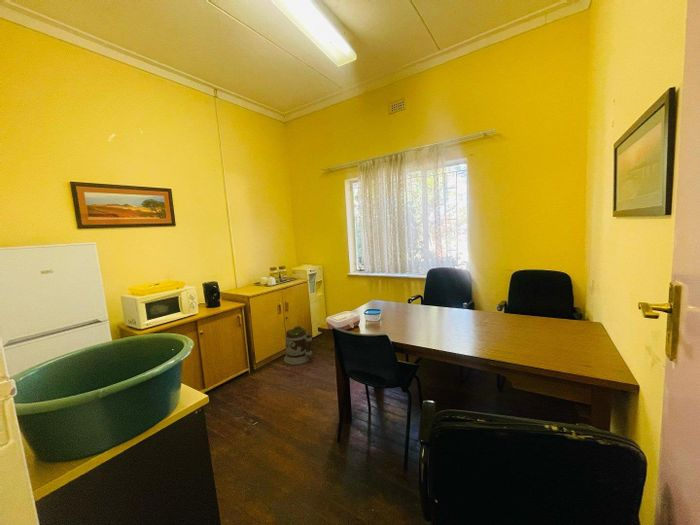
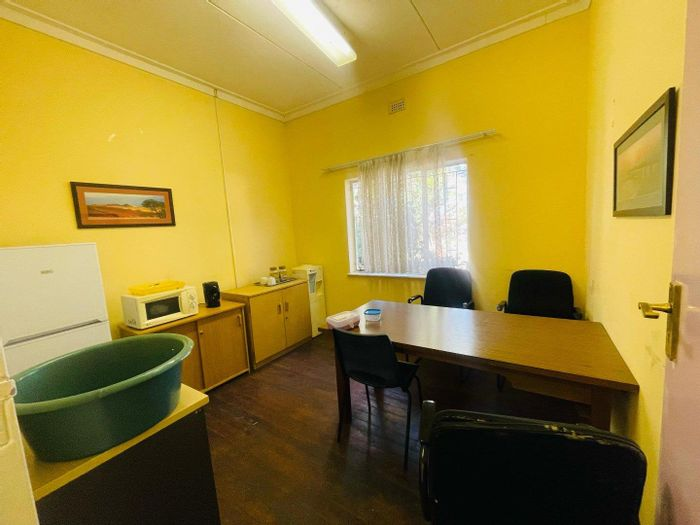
- trash can [283,325,315,366]
